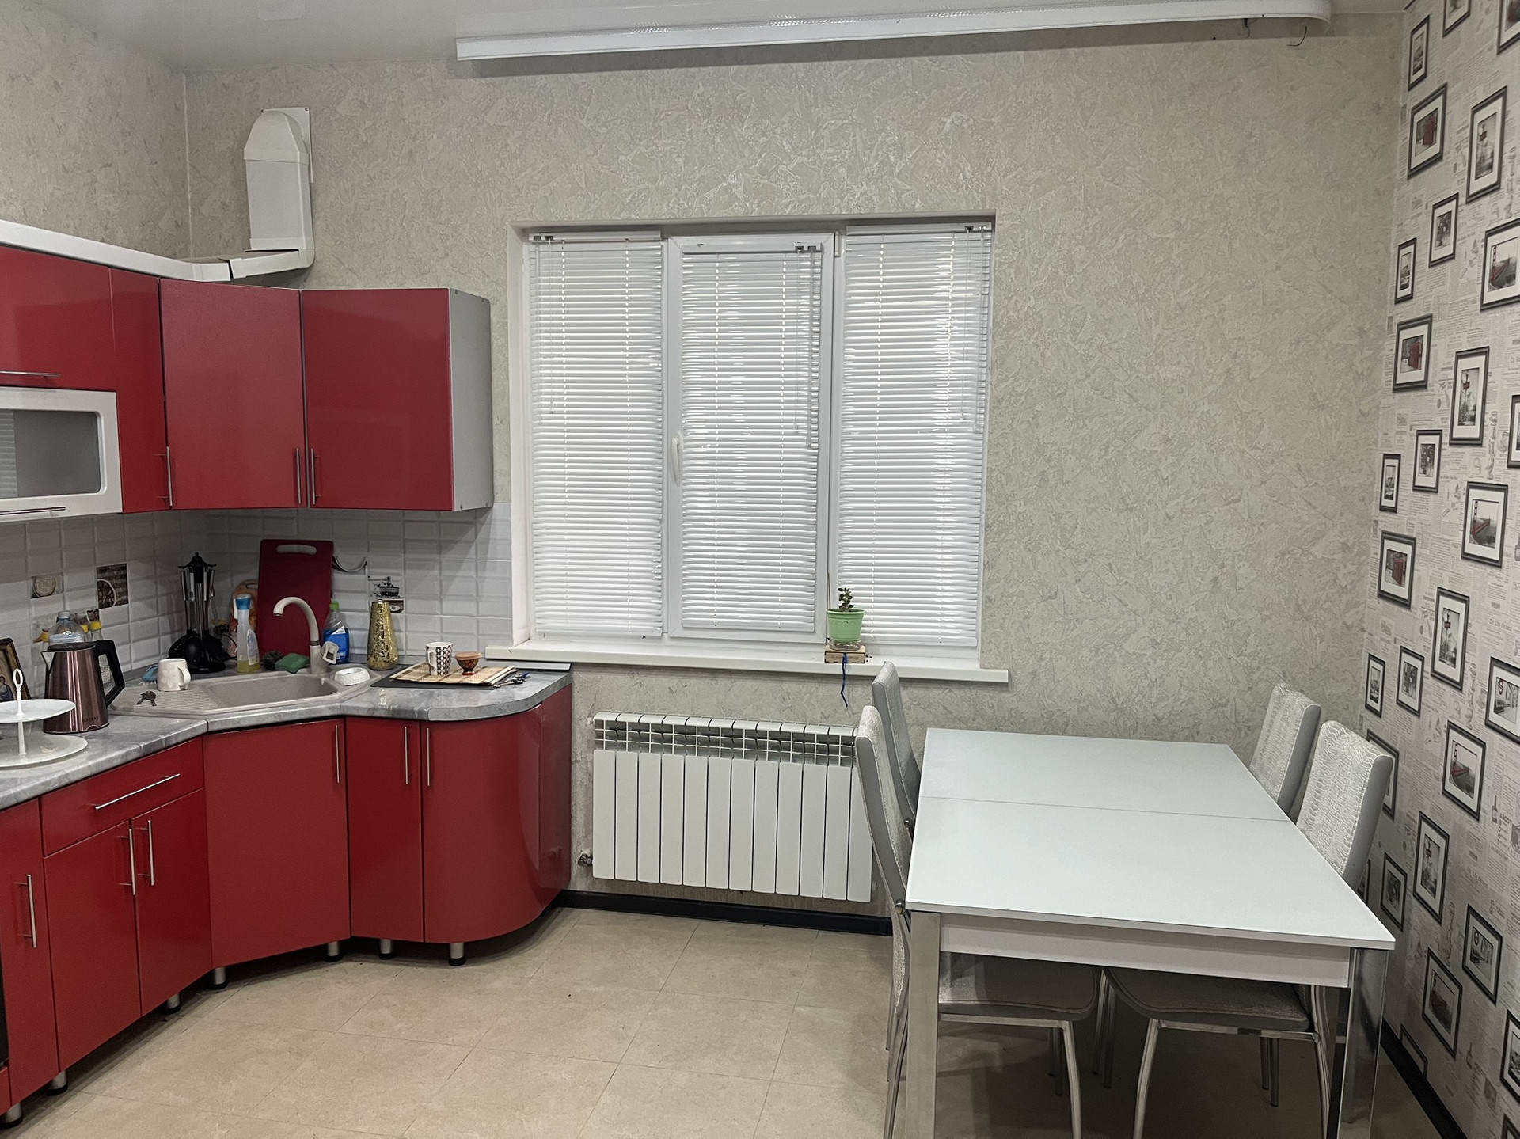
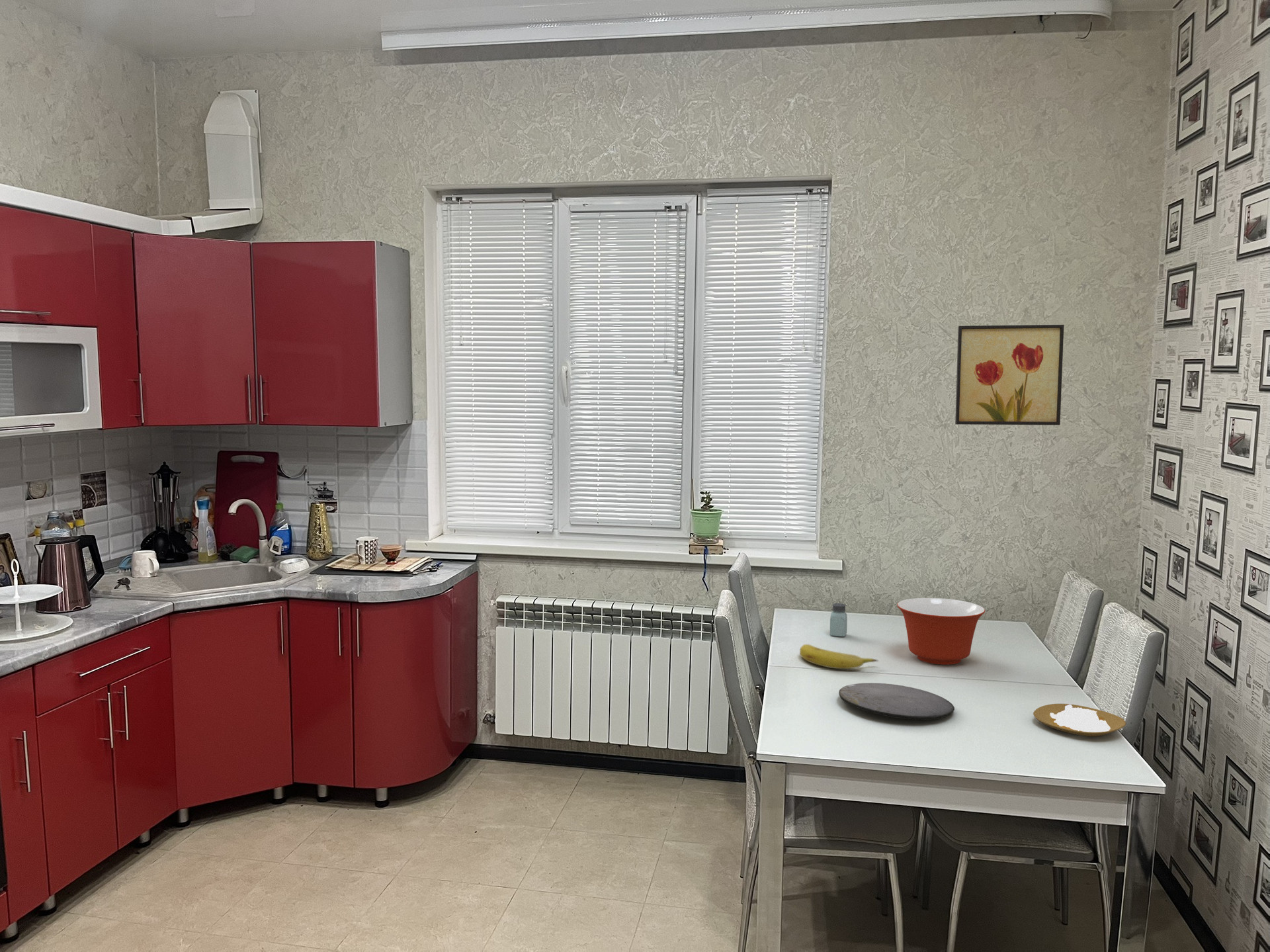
+ saltshaker [829,603,848,637]
+ placemat [1033,703,1126,737]
+ mixing bowl [896,597,986,666]
+ wall art [954,324,1064,425]
+ plate [838,682,955,720]
+ fruit [799,644,880,670]
